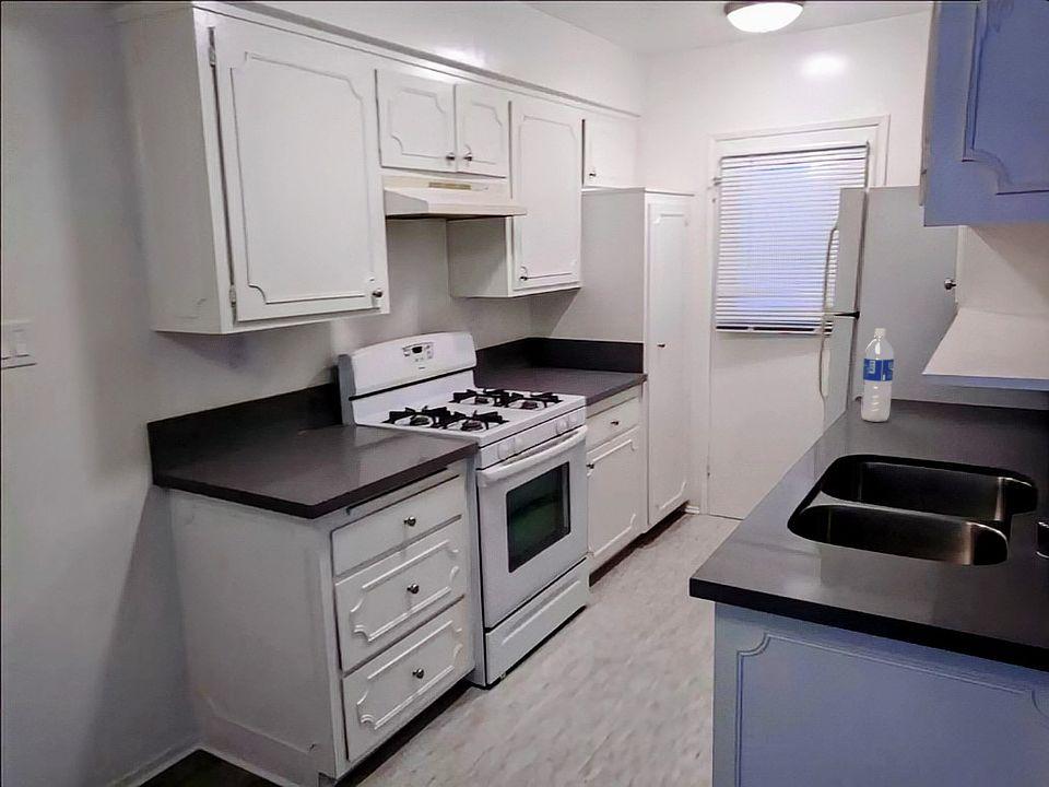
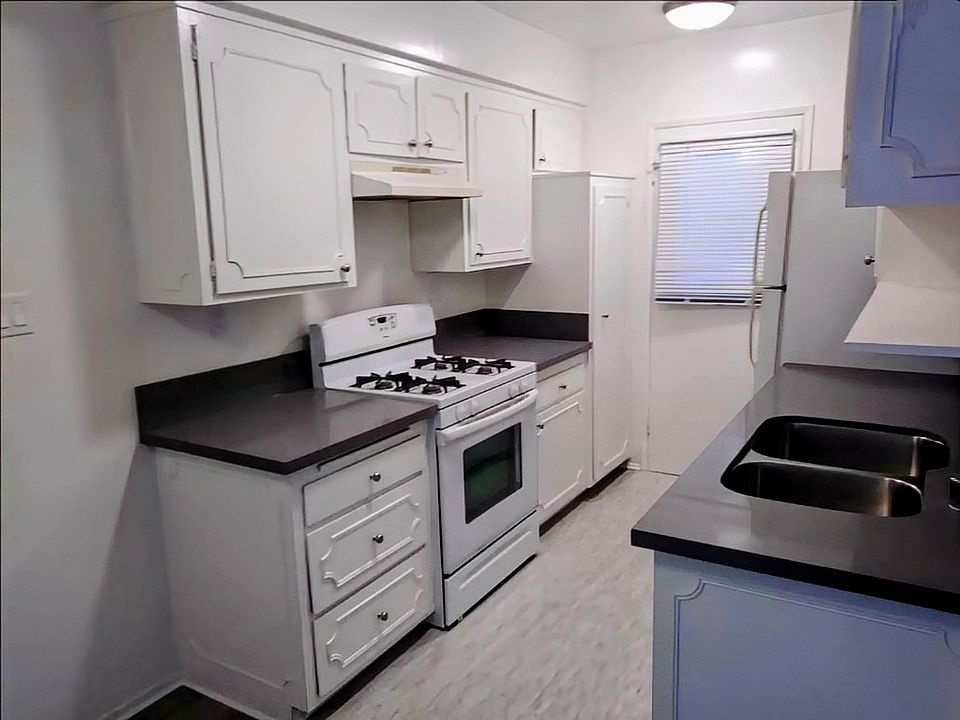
- water bottle [860,327,895,423]
